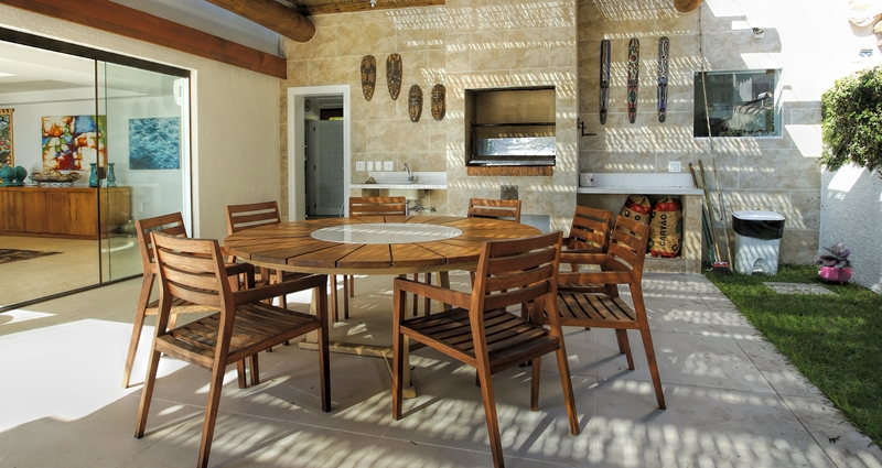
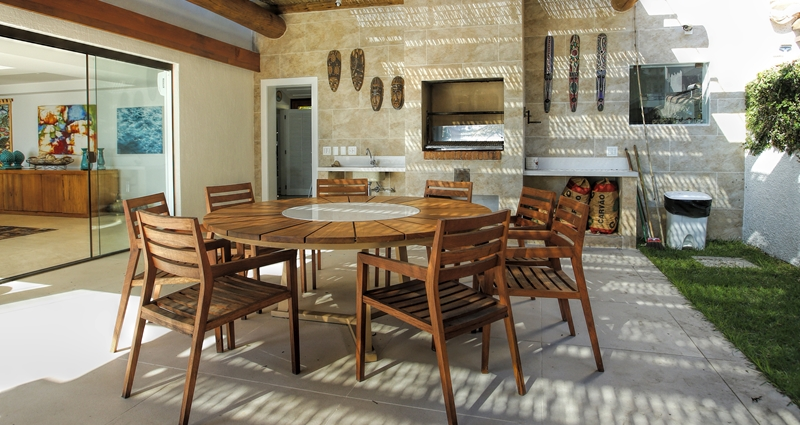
- potted plant [811,240,854,285]
